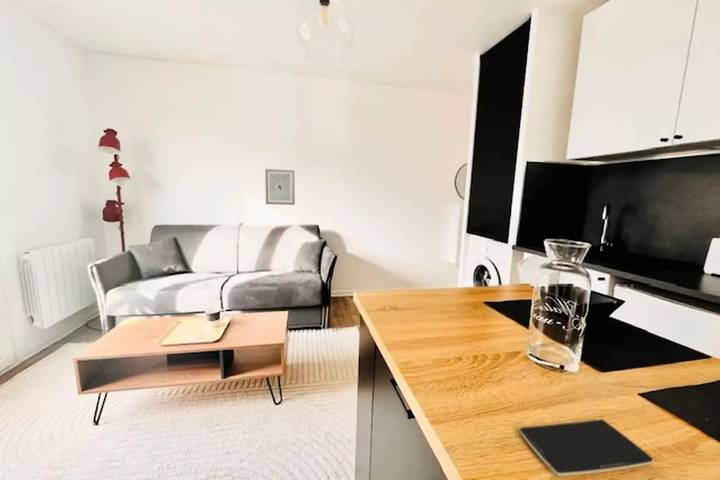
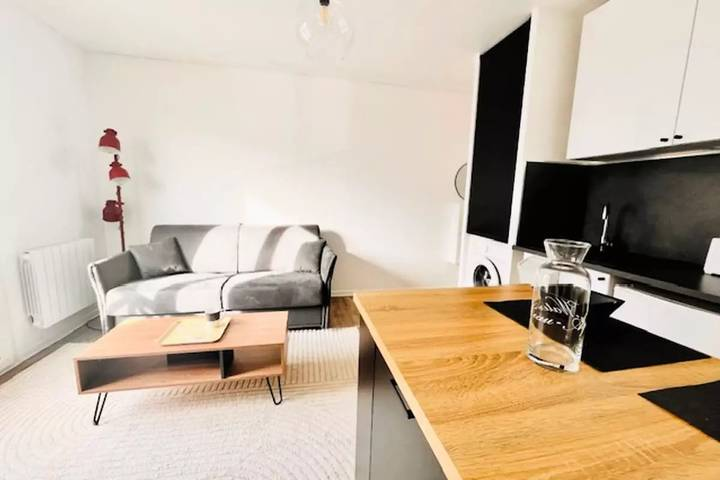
- wall art [264,168,296,206]
- smartphone [519,418,654,477]
